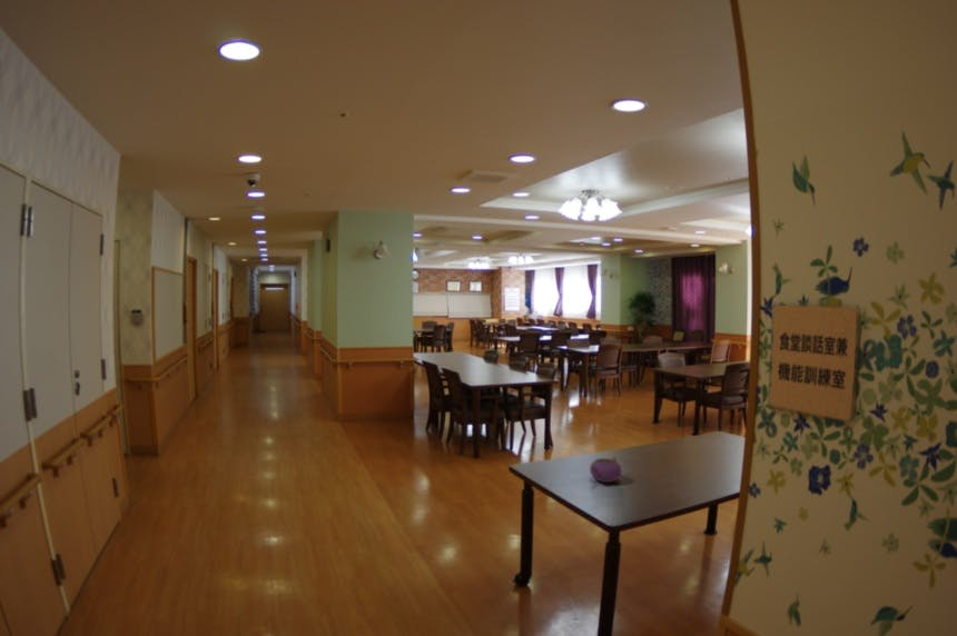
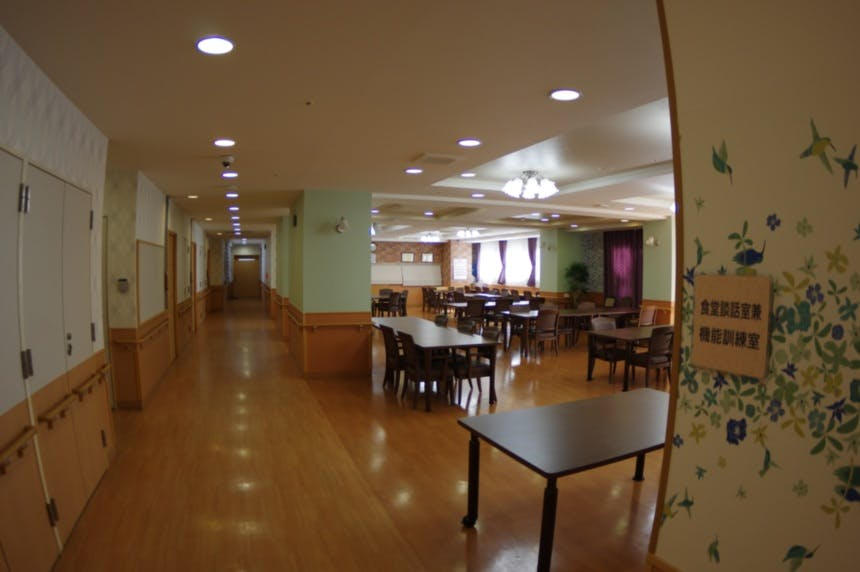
- teapot [589,456,623,484]
